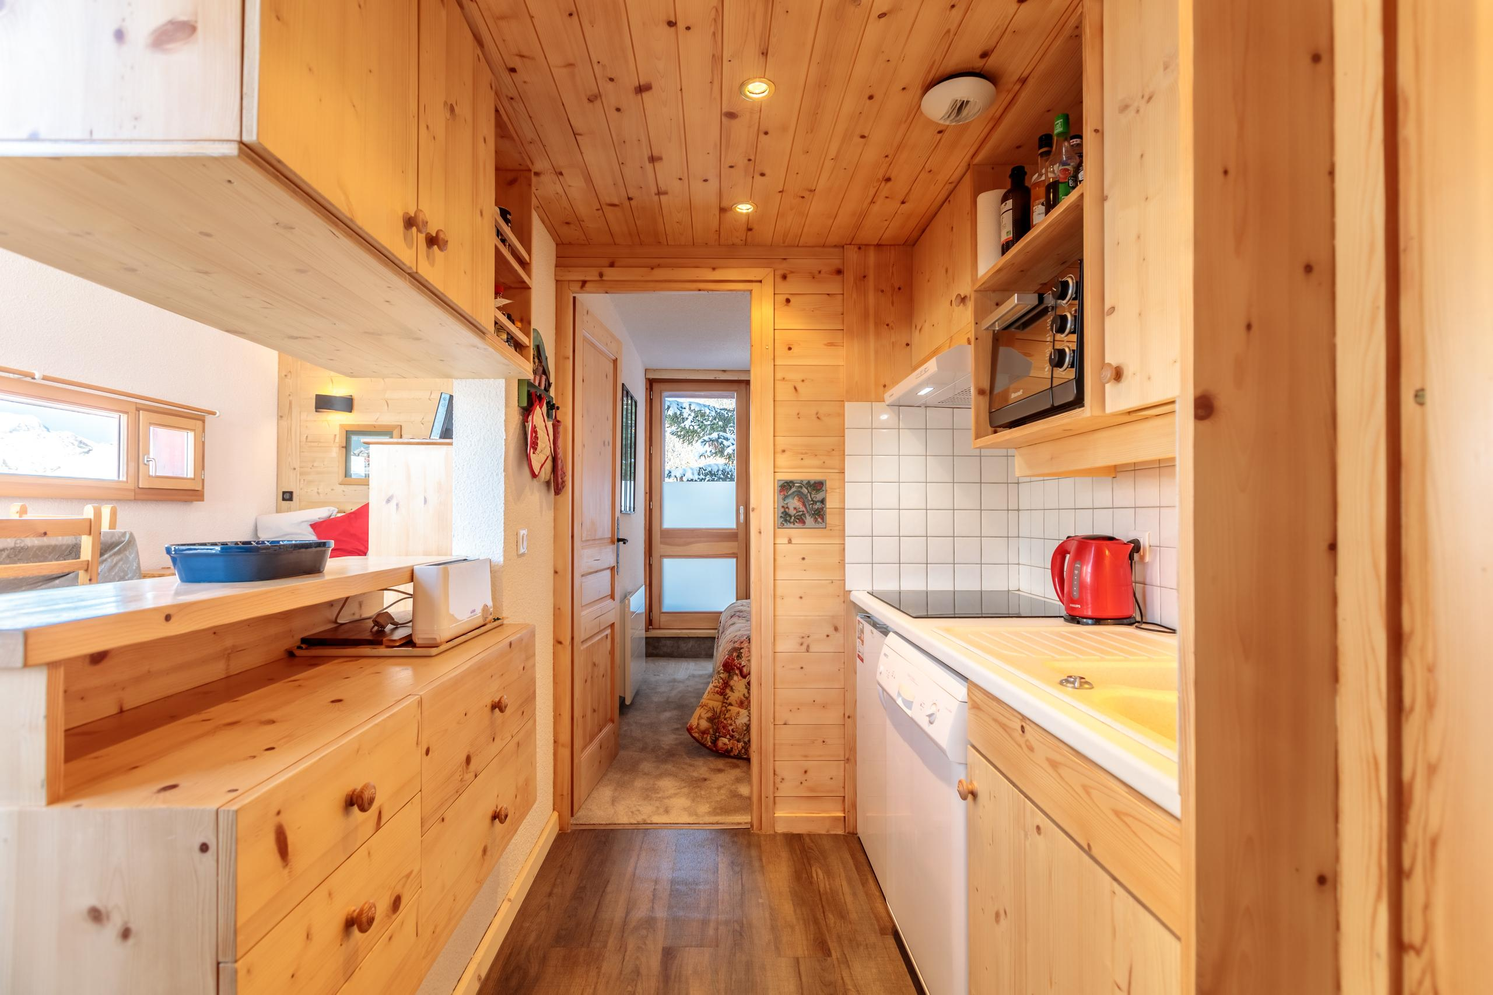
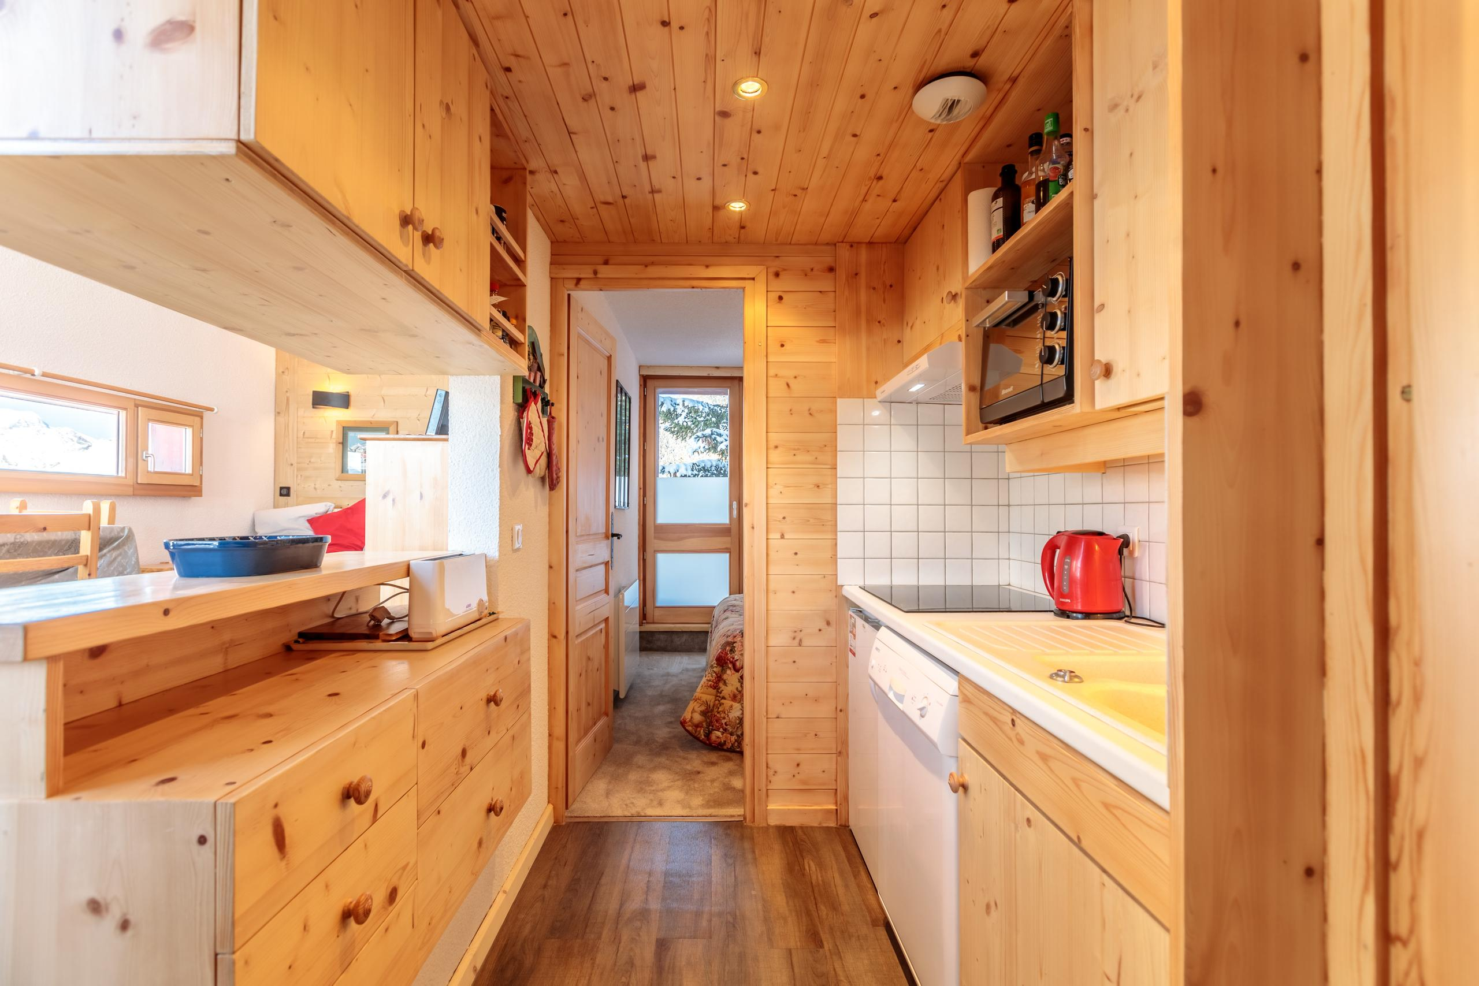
- decorative tile [776,479,826,530]
